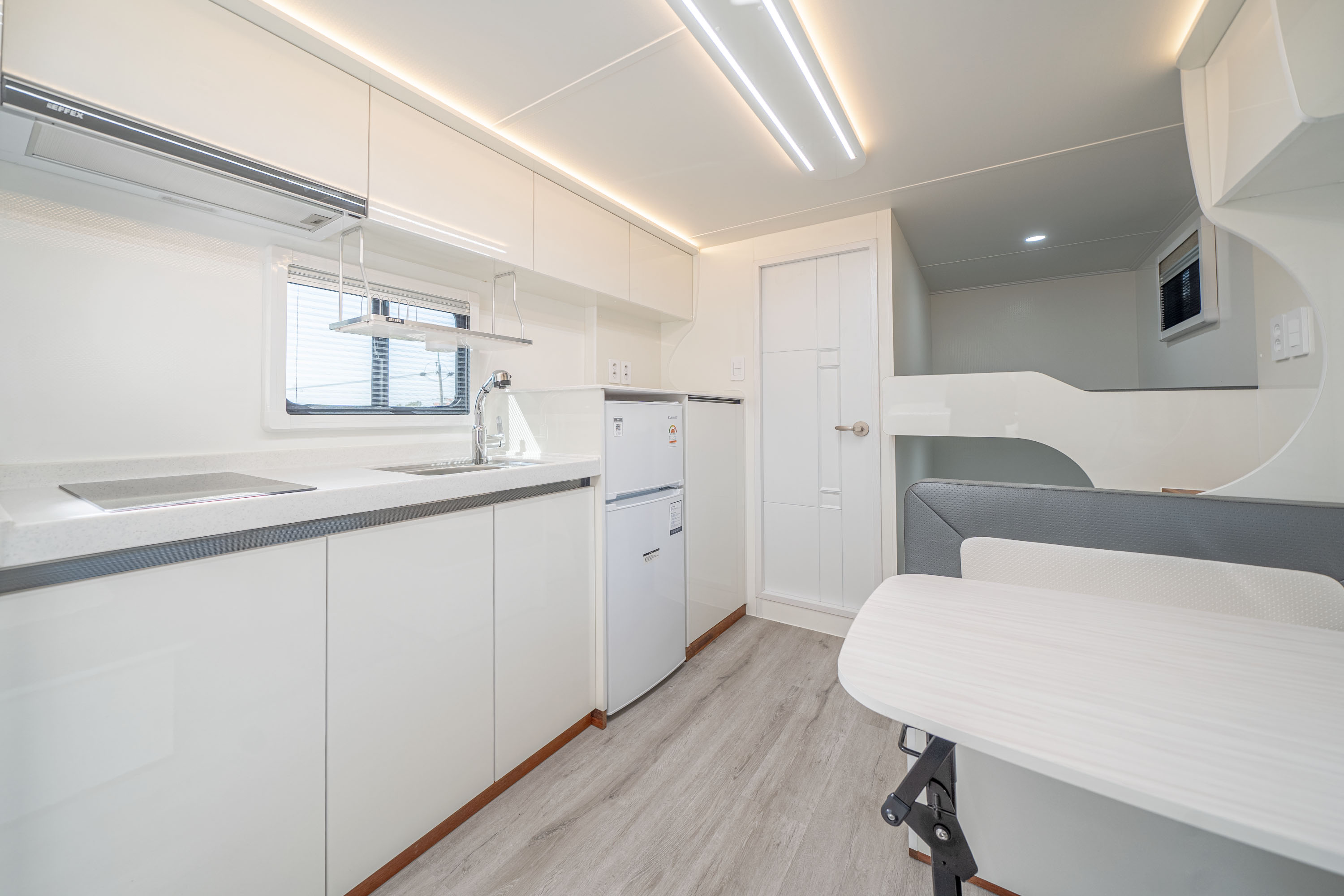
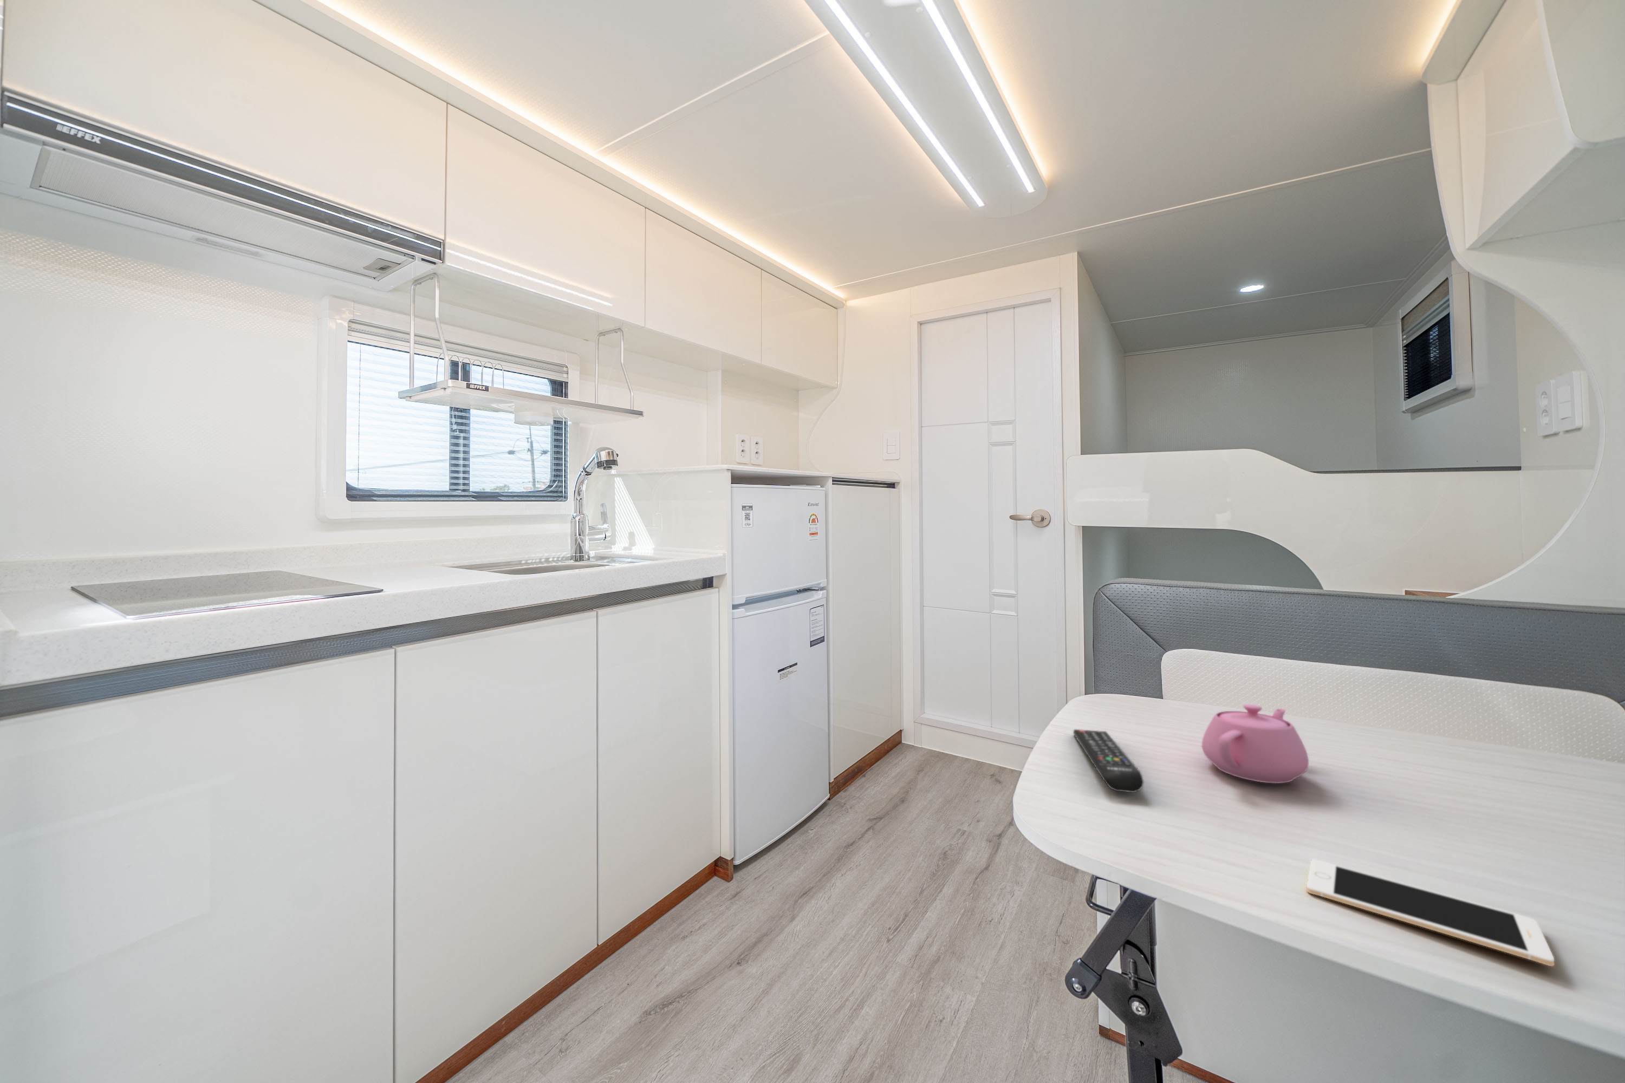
+ cell phone [1306,858,1555,967]
+ remote control [1072,729,1144,793]
+ teapot [1202,703,1309,784]
